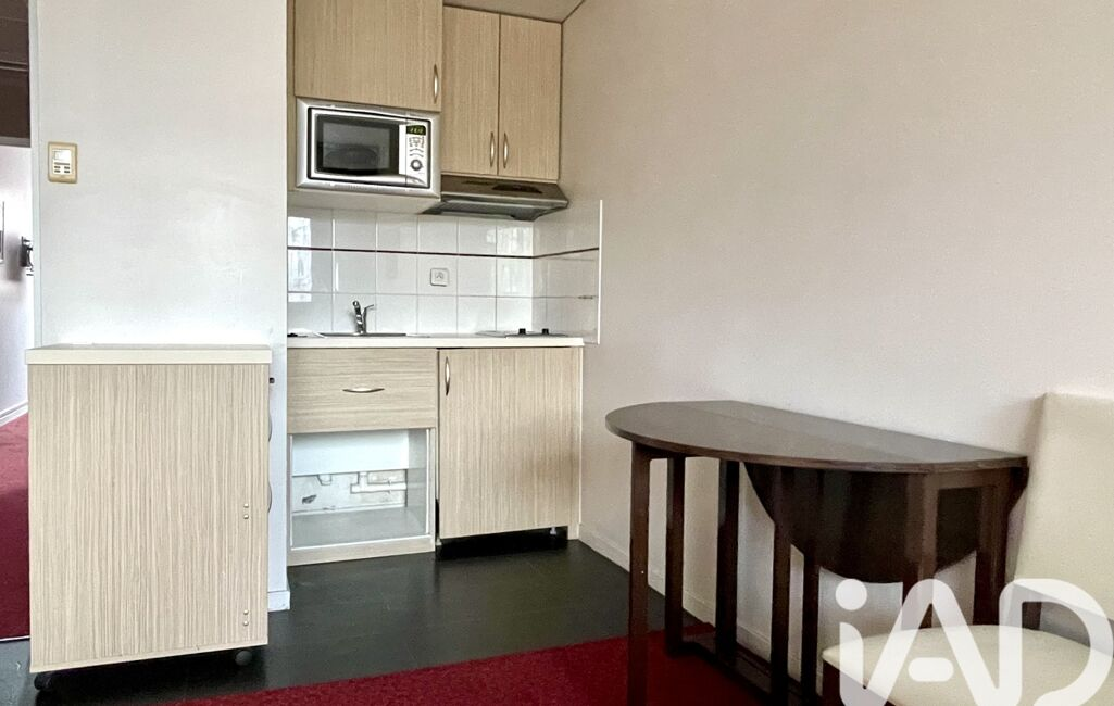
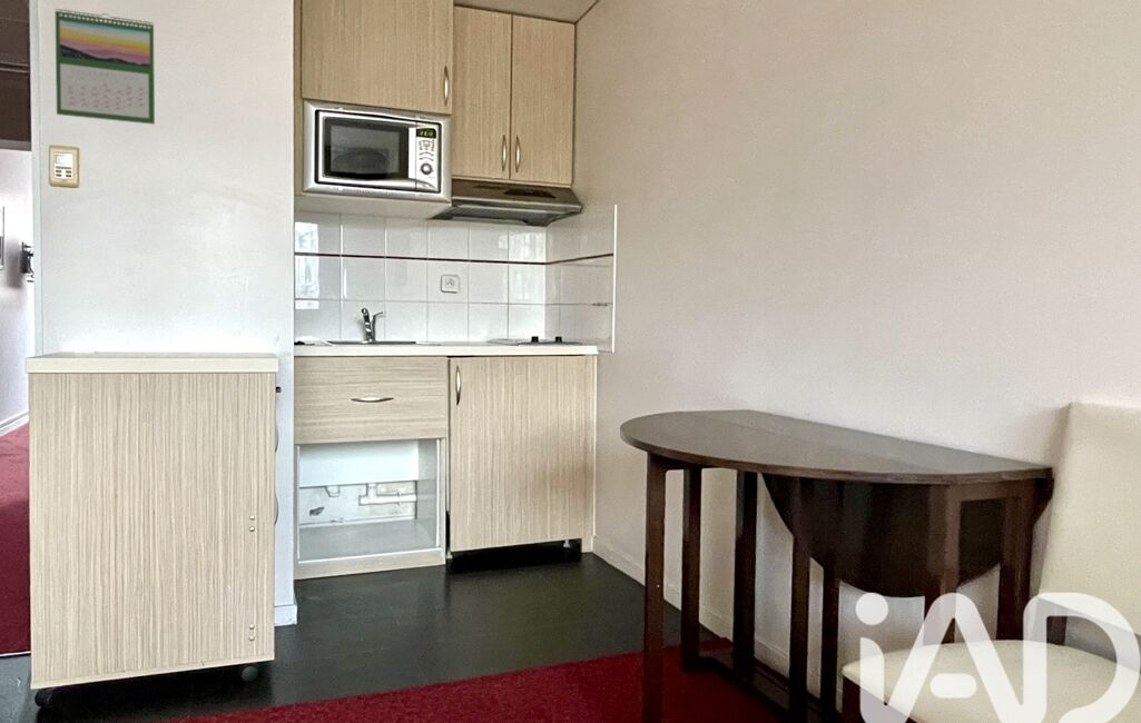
+ calendar [55,8,156,126]
